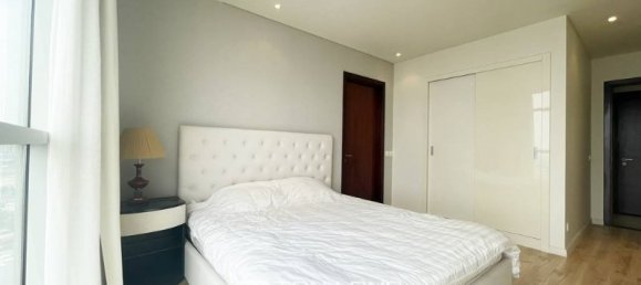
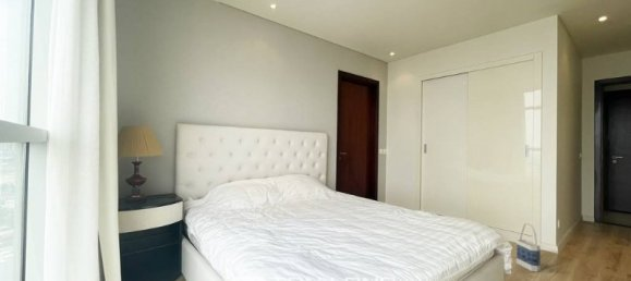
+ bag [515,222,542,273]
